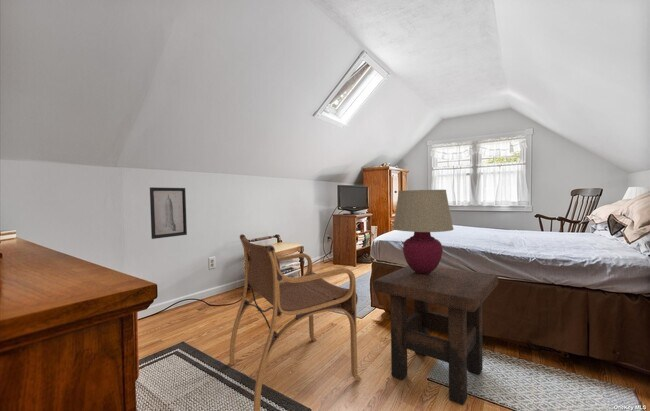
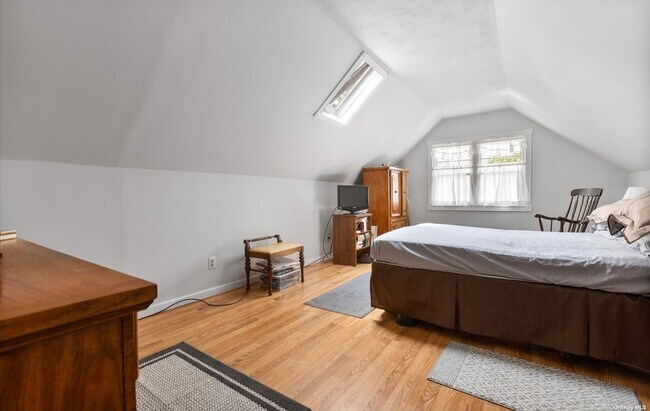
- table lamp [392,189,455,274]
- wall art [149,186,188,240]
- armchair [229,233,362,411]
- side table [372,264,499,406]
